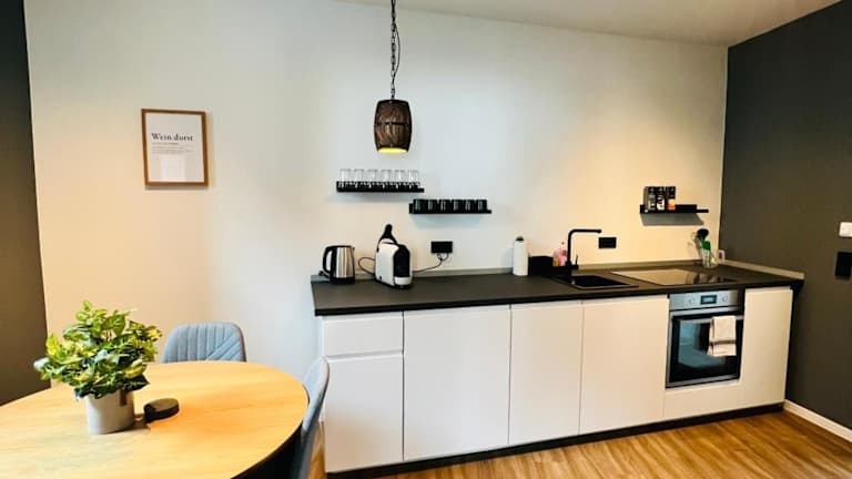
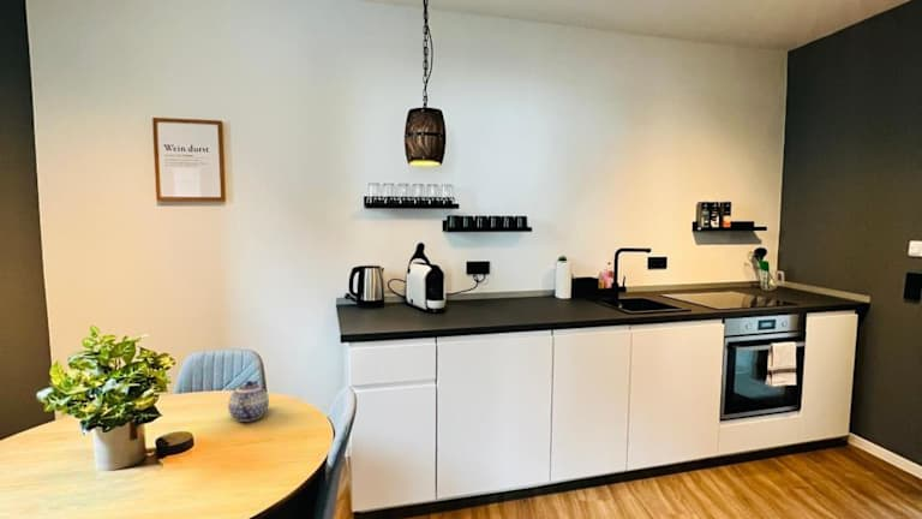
+ teapot [227,380,270,423]
